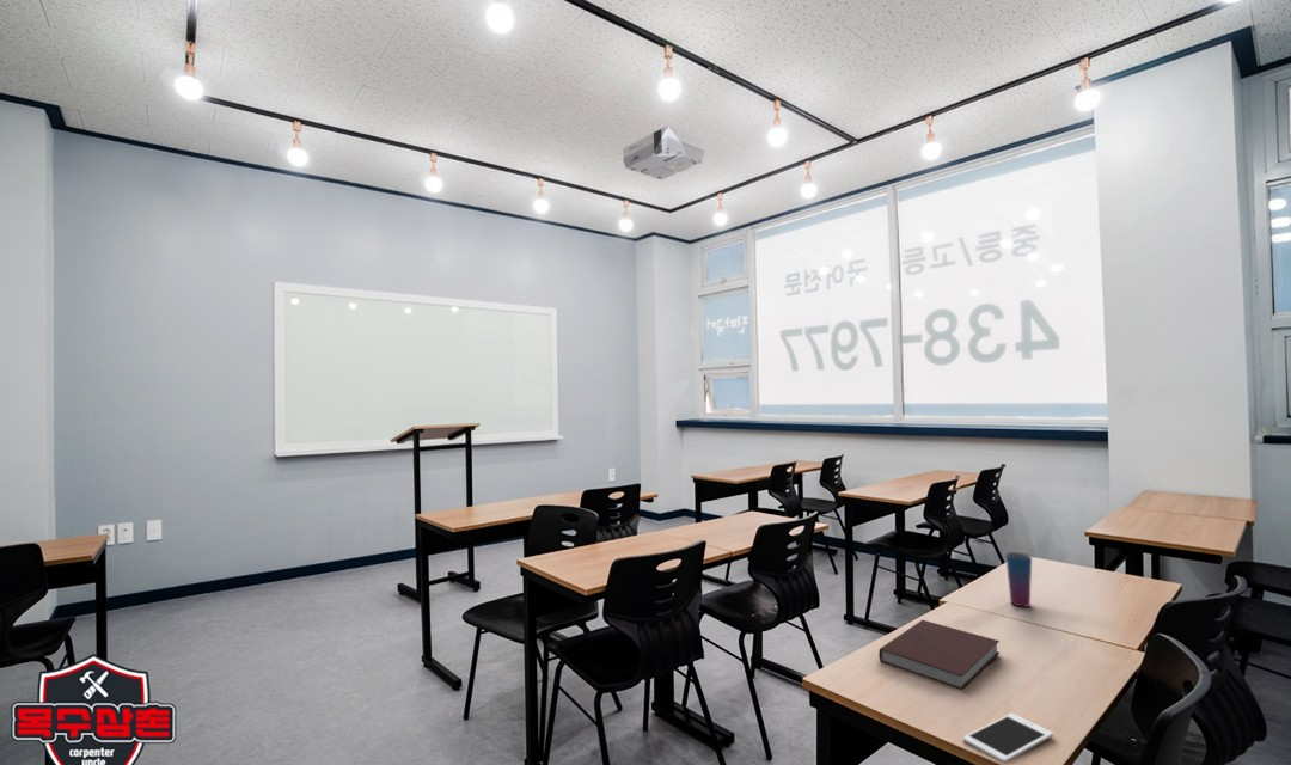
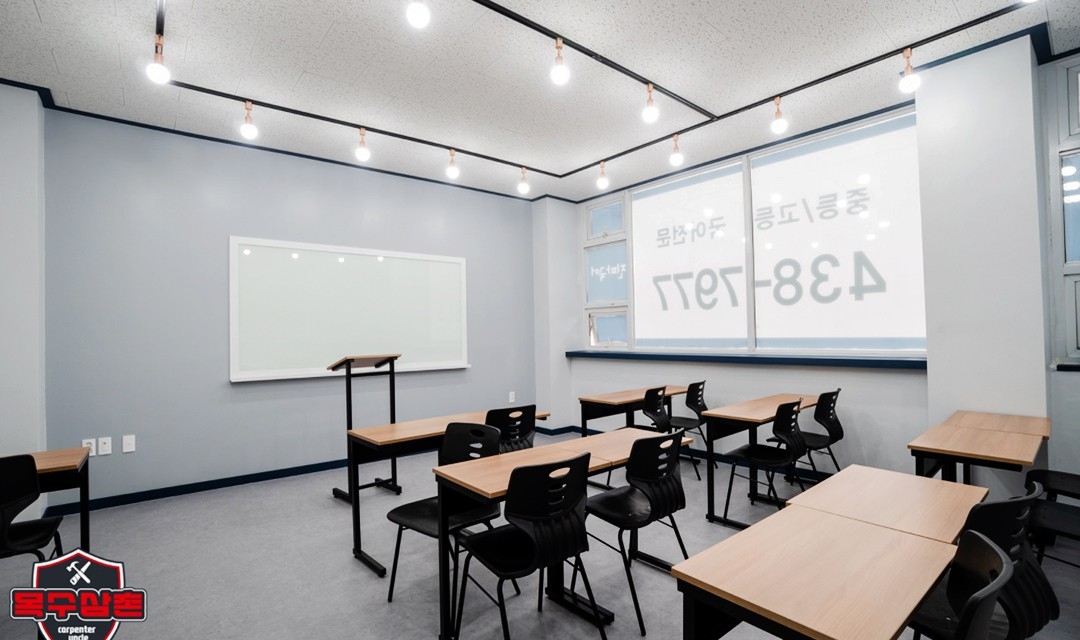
- projector [622,124,705,180]
- cell phone [962,712,1054,764]
- cup [1004,551,1033,608]
- notebook [877,619,1001,691]
